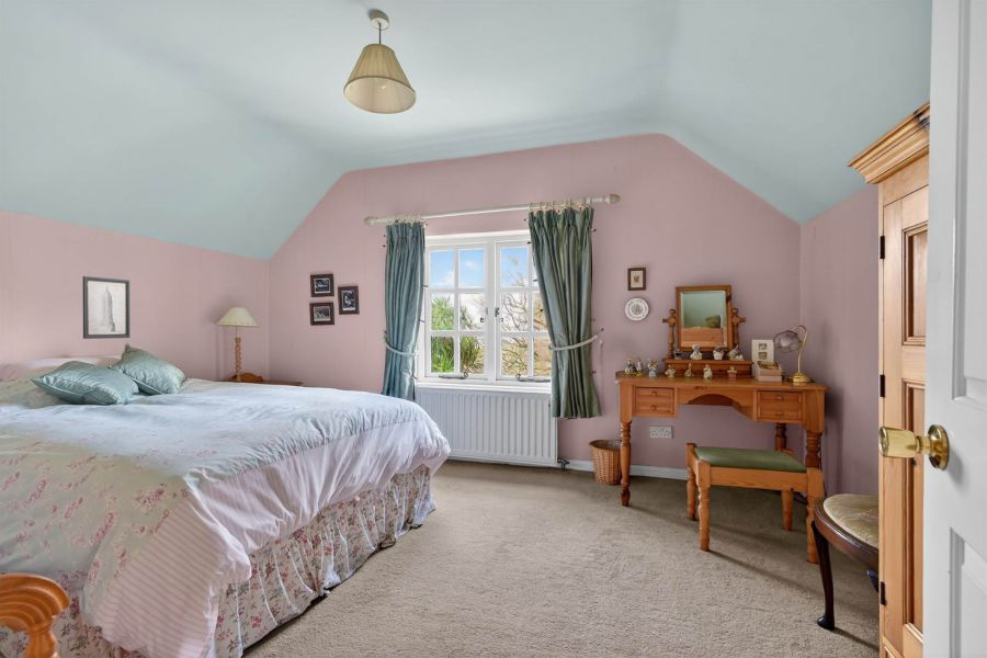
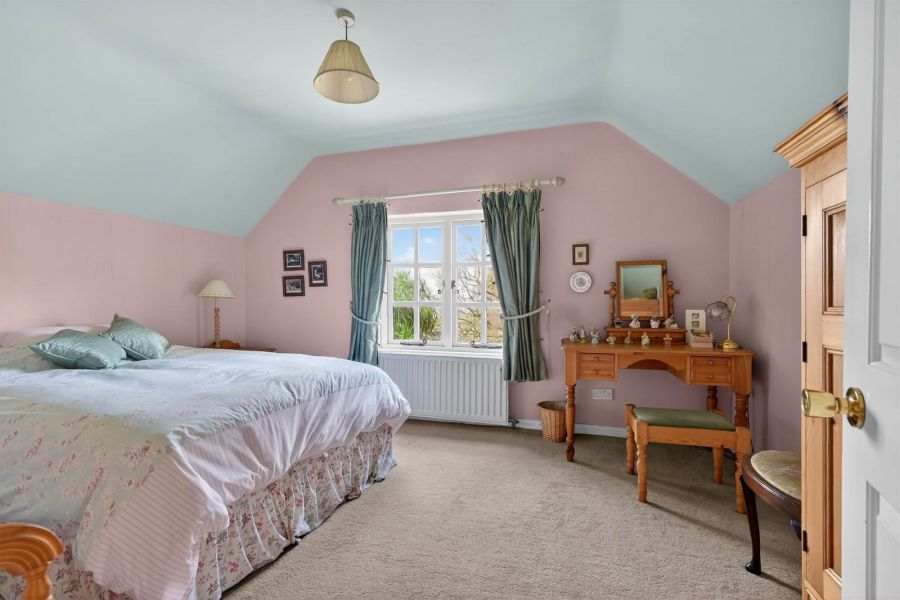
- wall art [82,275,131,340]
